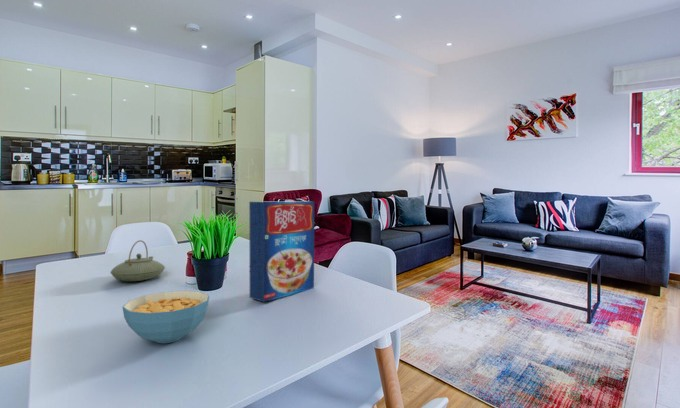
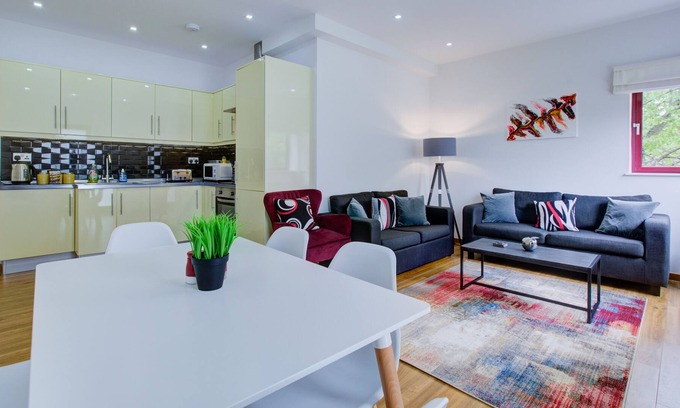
- cereal box [248,200,315,303]
- cereal bowl [121,290,210,344]
- teapot [109,239,166,282]
